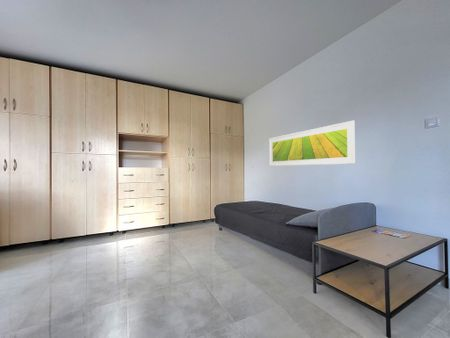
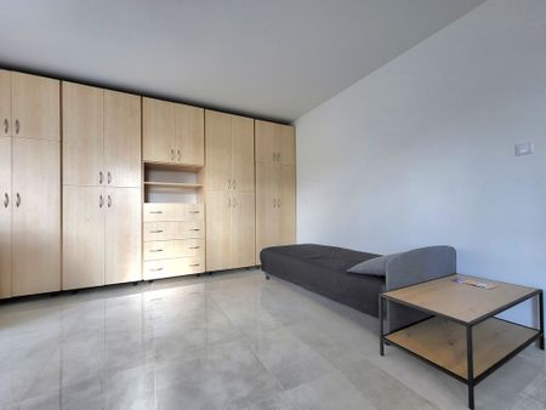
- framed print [268,120,356,167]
